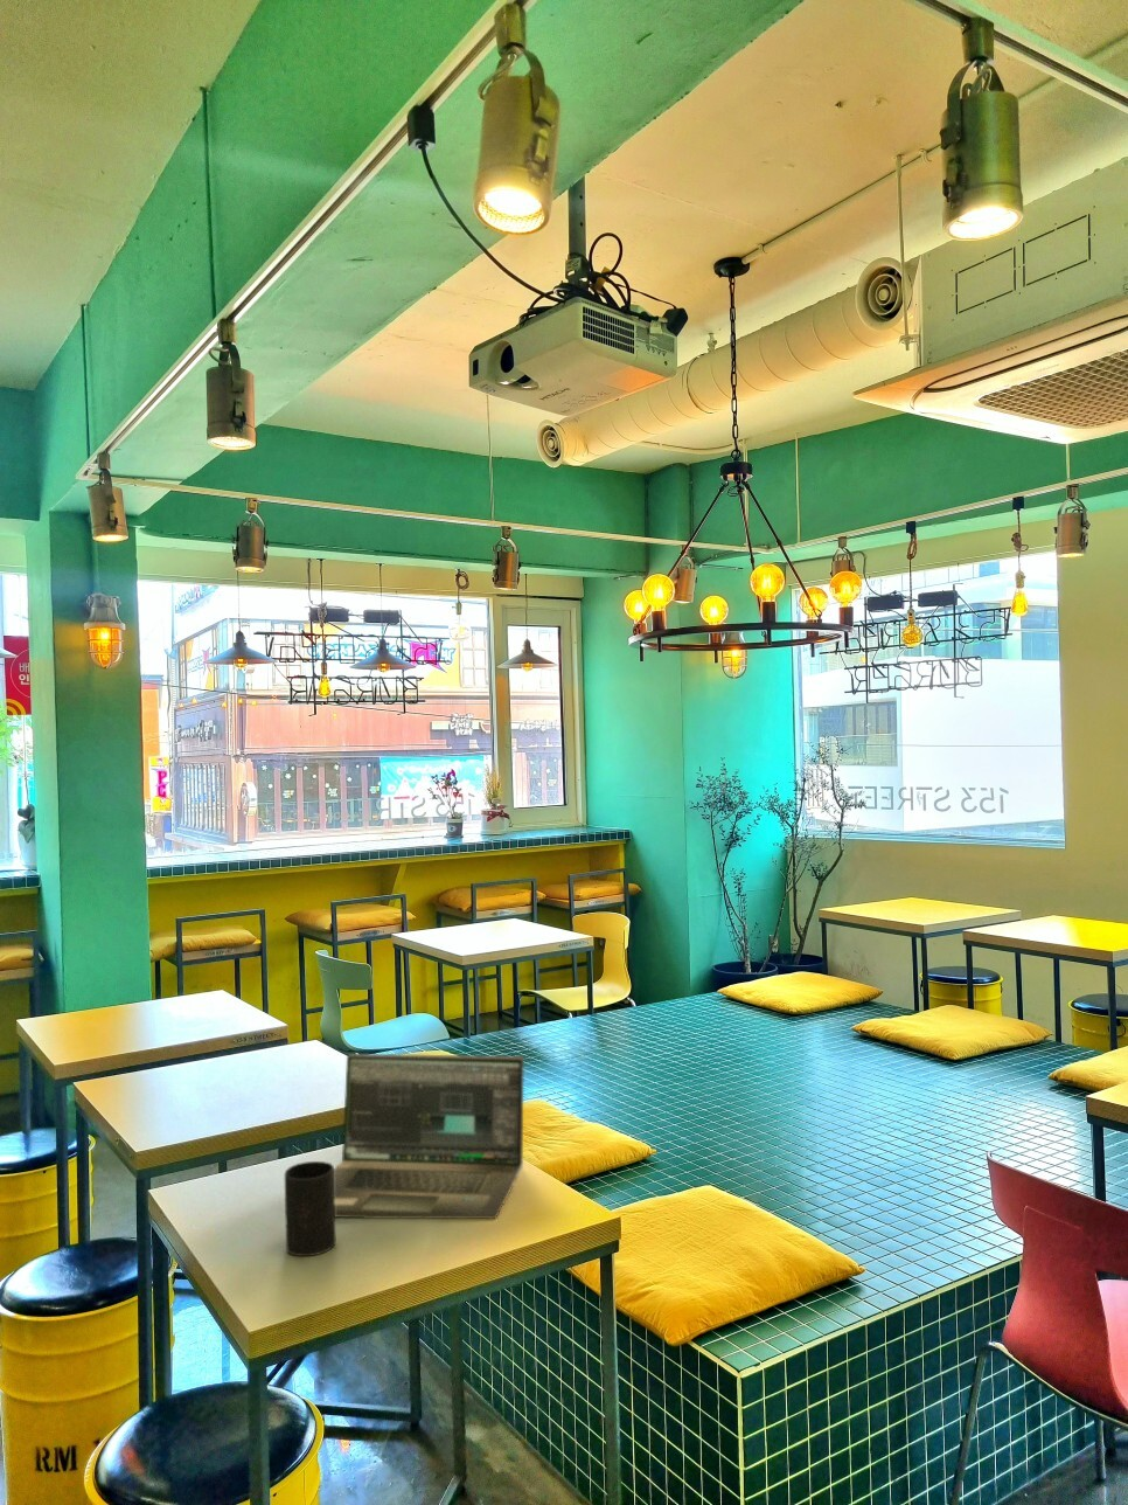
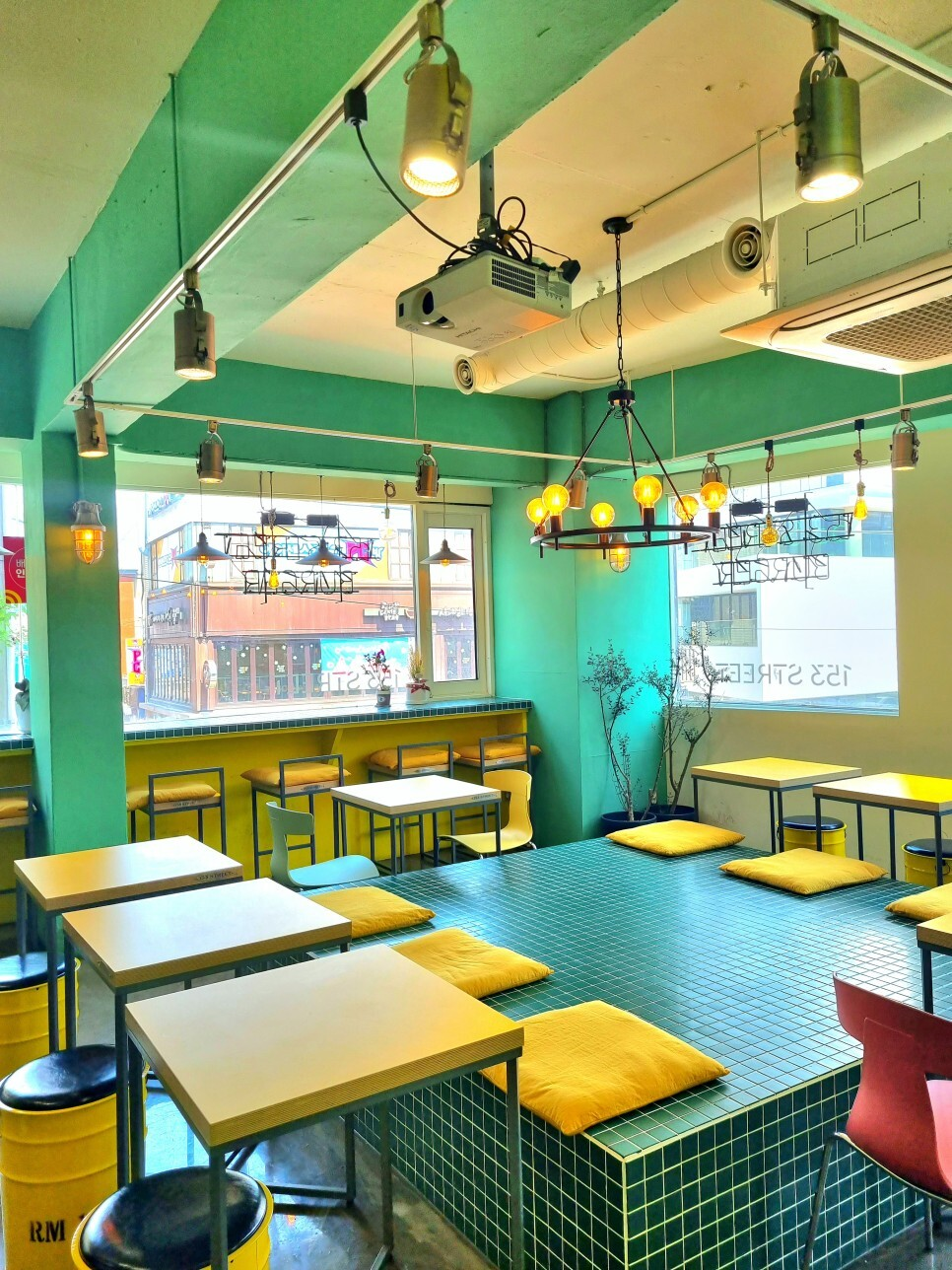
- laptop [334,1052,525,1219]
- cup [283,1160,337,1257]
